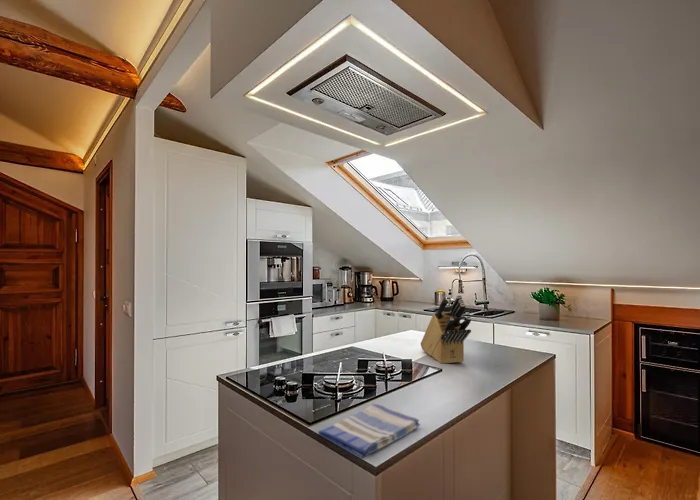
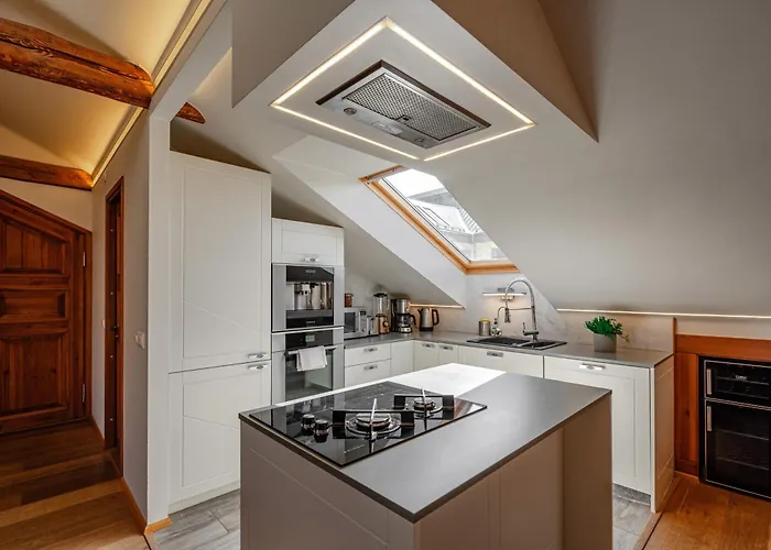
- dish towel [317,403,421,460]
- knife block [420,294,472,364]
